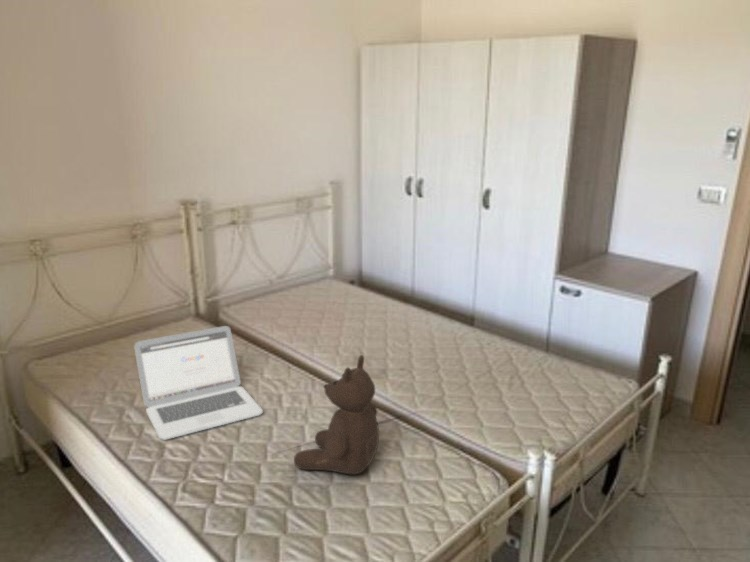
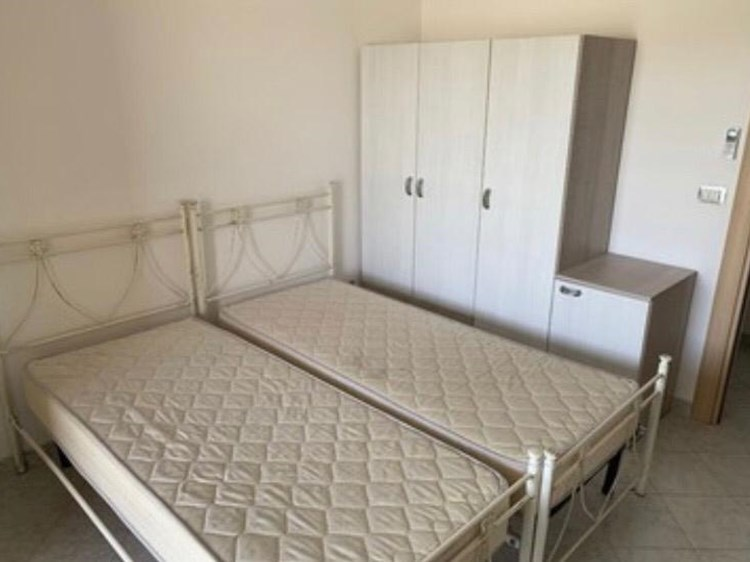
- teddy bear [293,354,380,476]
- laptop [133,325,264,440]
